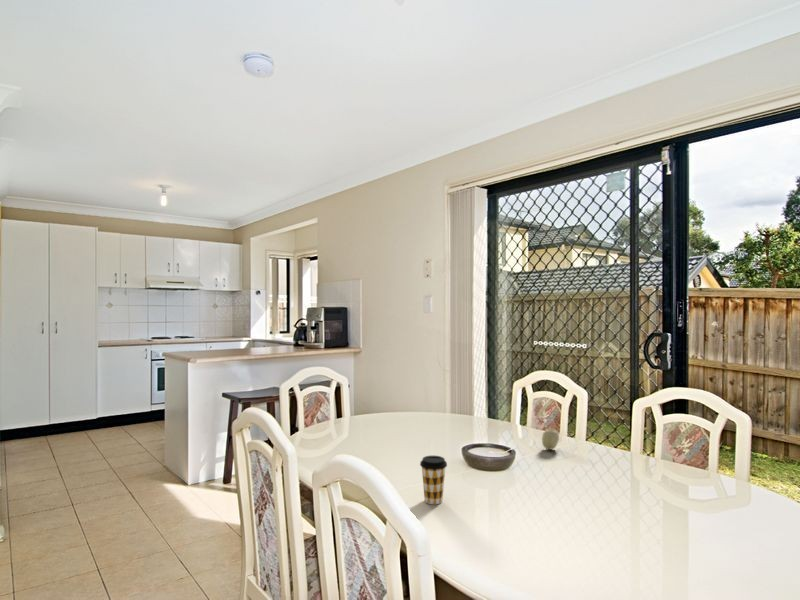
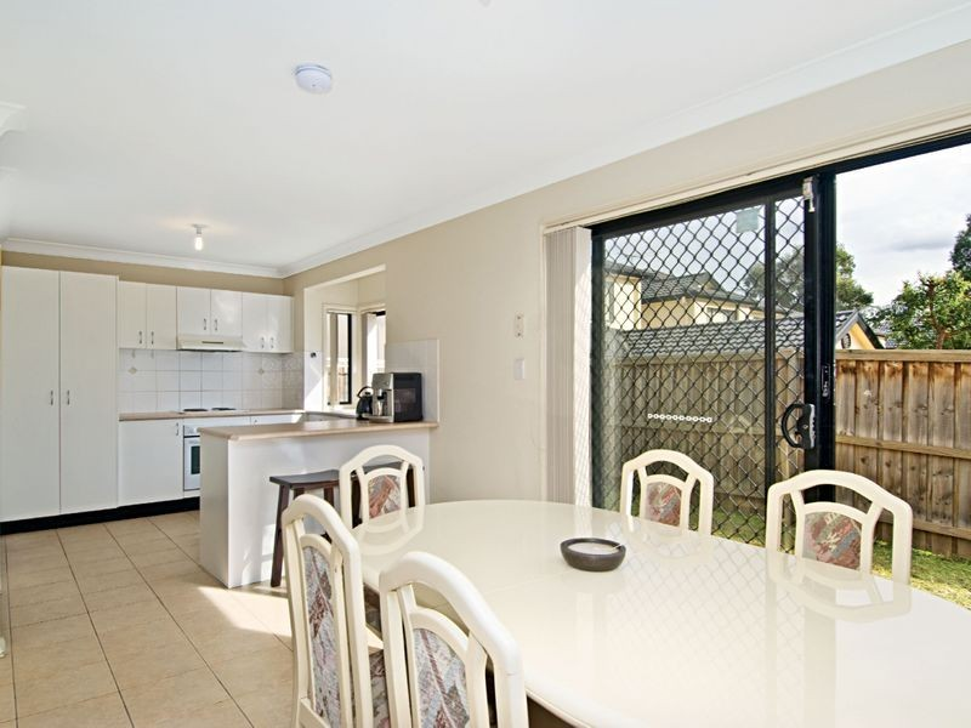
- coffee cup [419,455,448,505]
- fruit [541,427,560,450]
